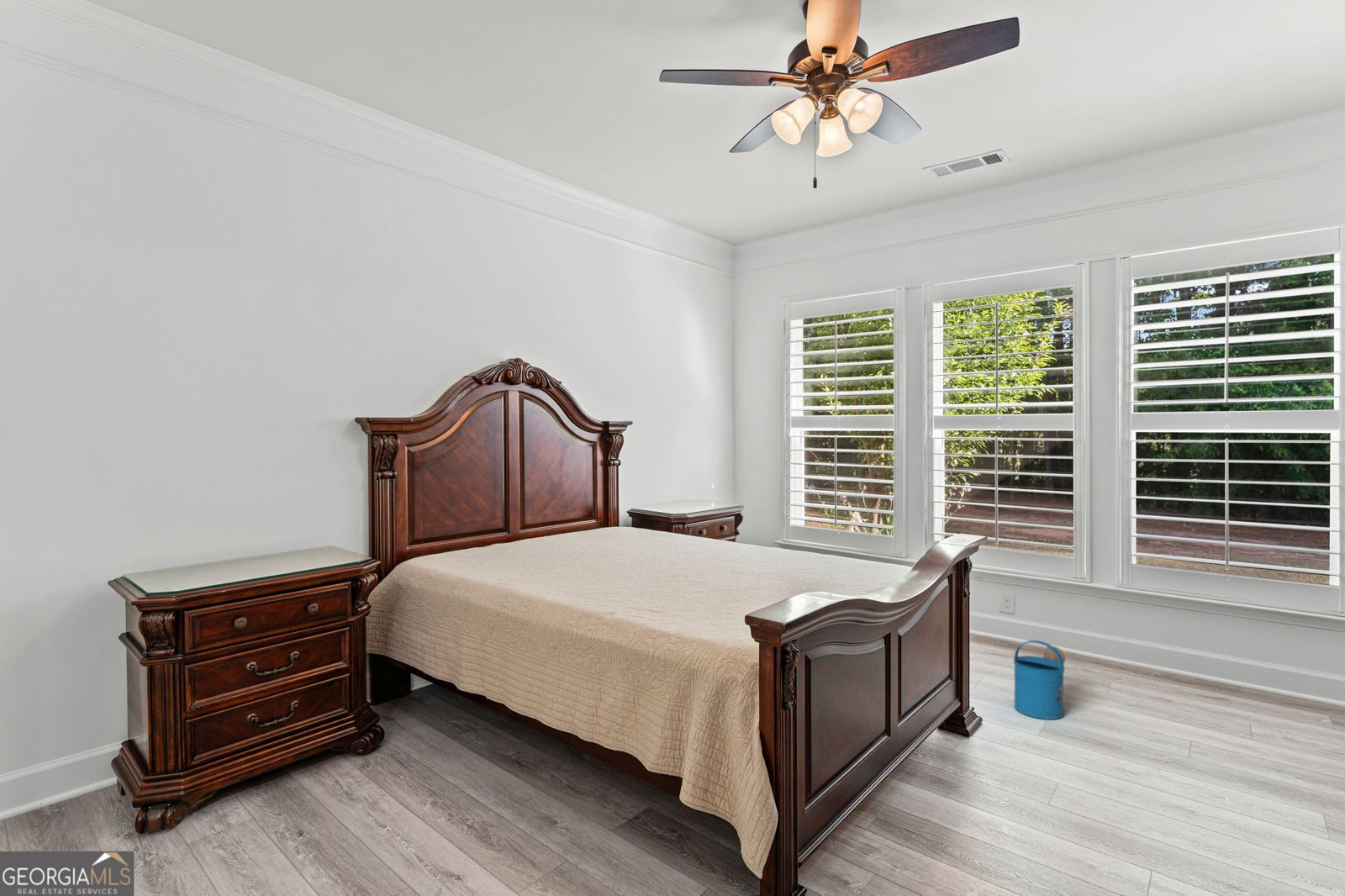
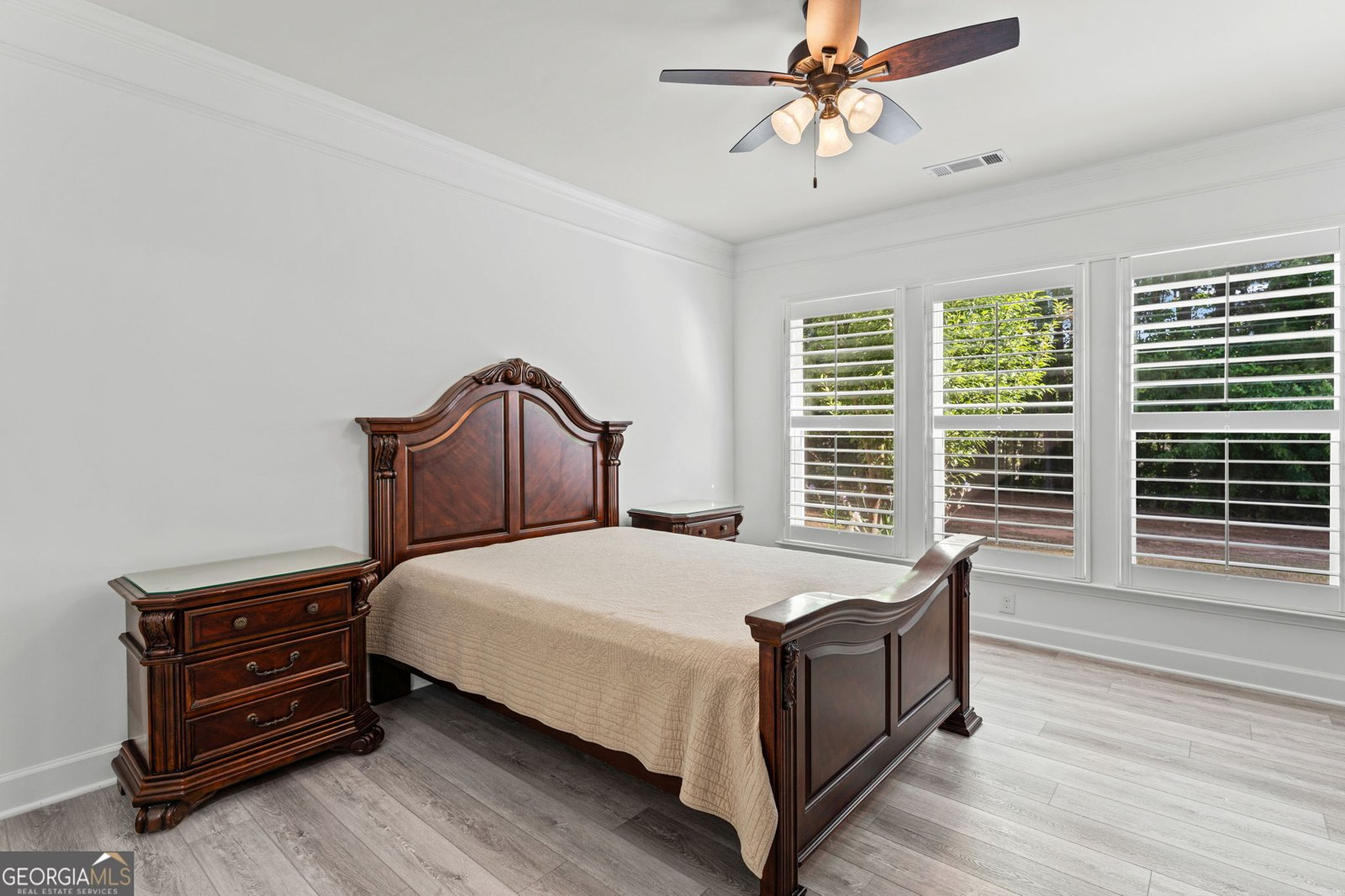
- watering can [1013,640,1067,720]
